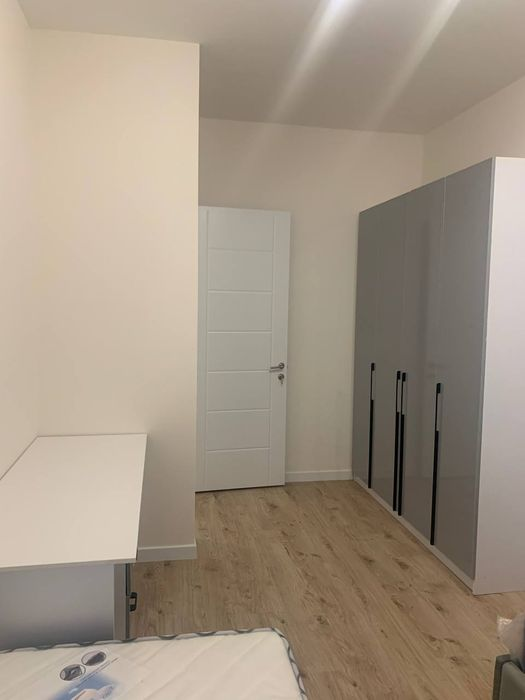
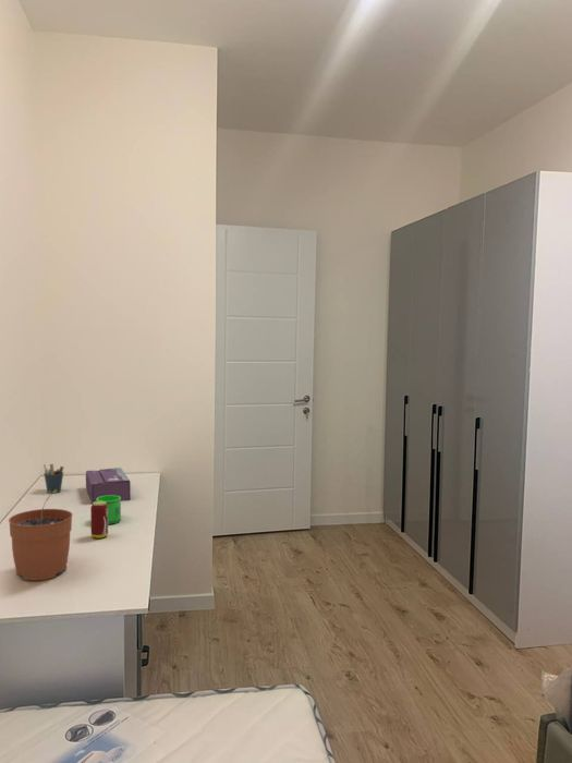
+ plant pot [8,489,74,581]
+ mug [96,495,122,525]
+ pen holder [42,463,64,494]
+ beverage can [89,501,109,540]
+ tissue box [85,467,132,505]
